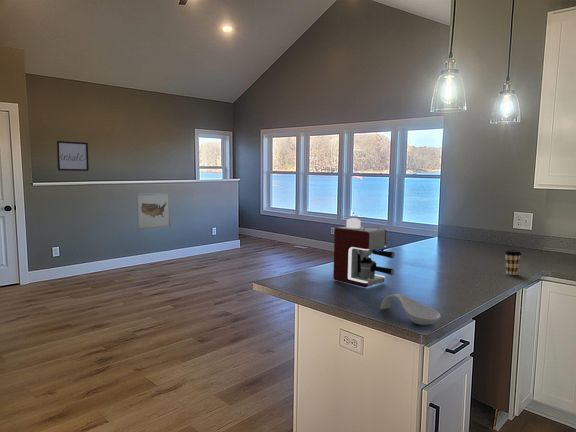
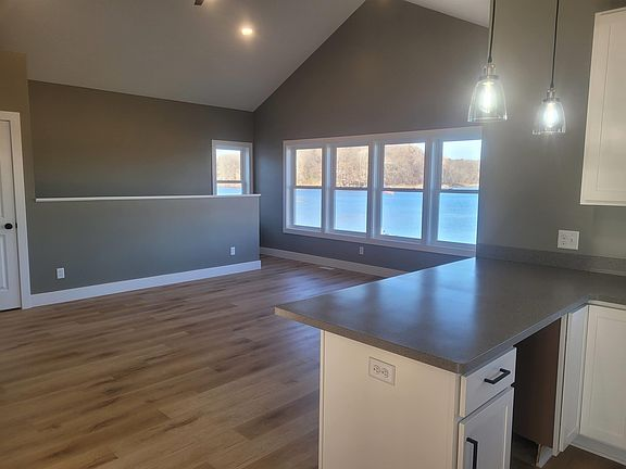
- coffee maker [332,217,396,288]
- spoon rest [380,293,442,326]
- coffee cup [504,249,522,276]
- wall art [56,140,90,172]
- wall art [136,192,171,230]
